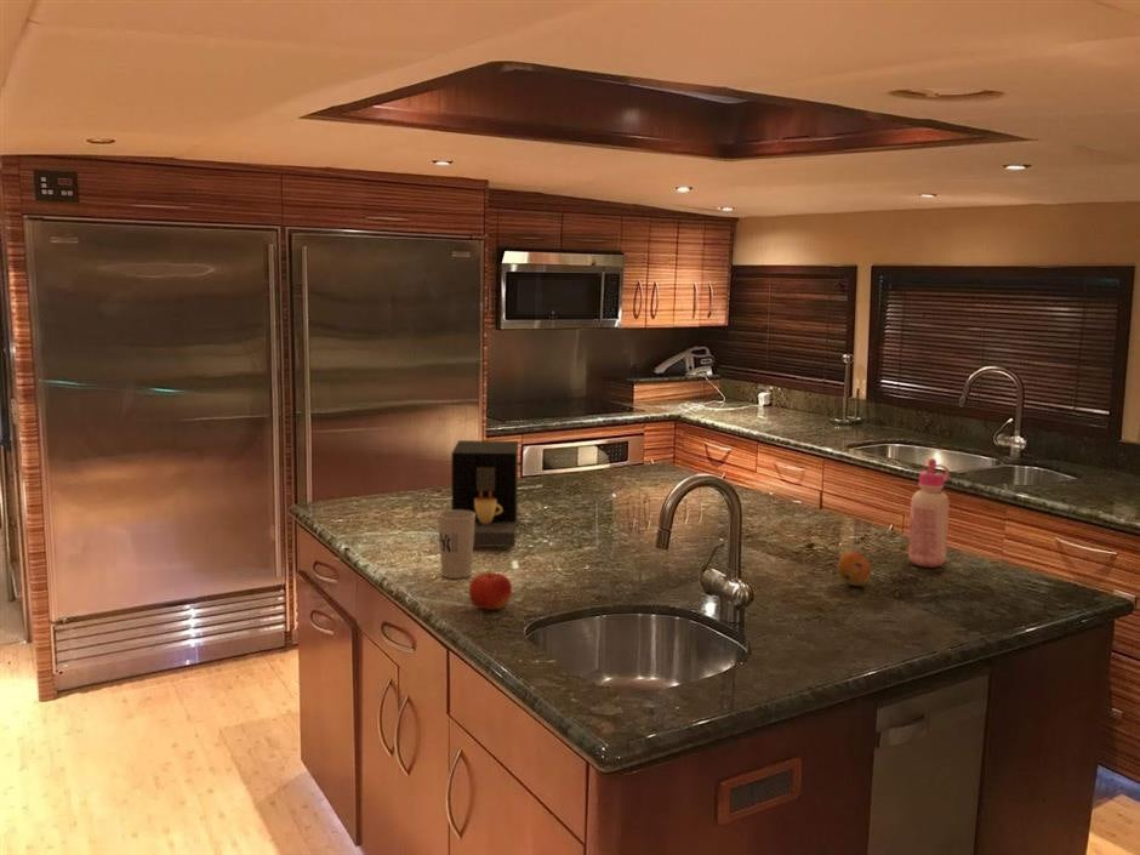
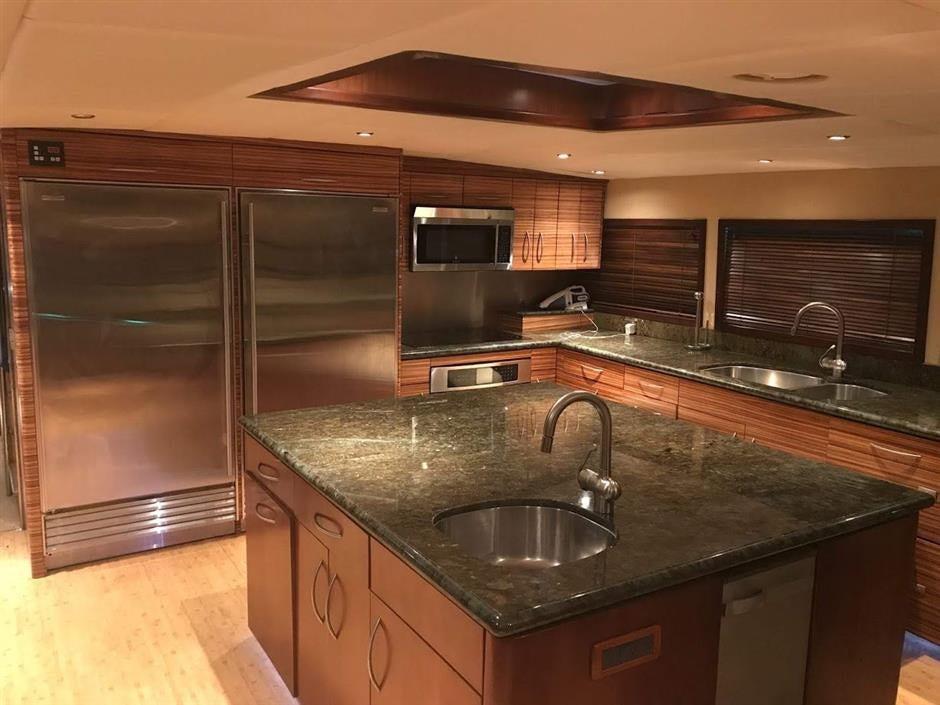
- coffee maker [451,439,519,548]
- fruit [468,570,513,611]
- fruit [837,551,872,587]
- glue bottle [907,457,951,569]
- cup [437,509,475,580]
